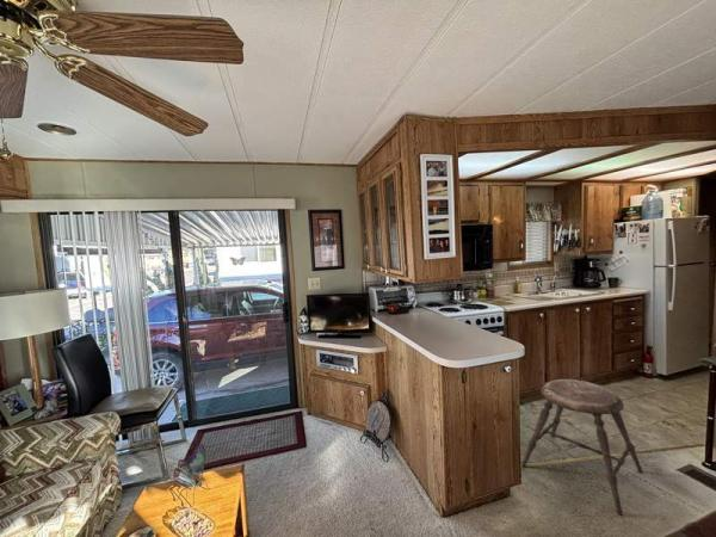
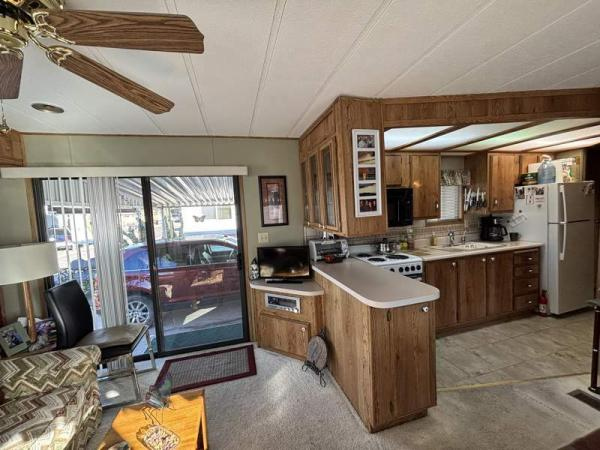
- stool [520,378,644,517]
